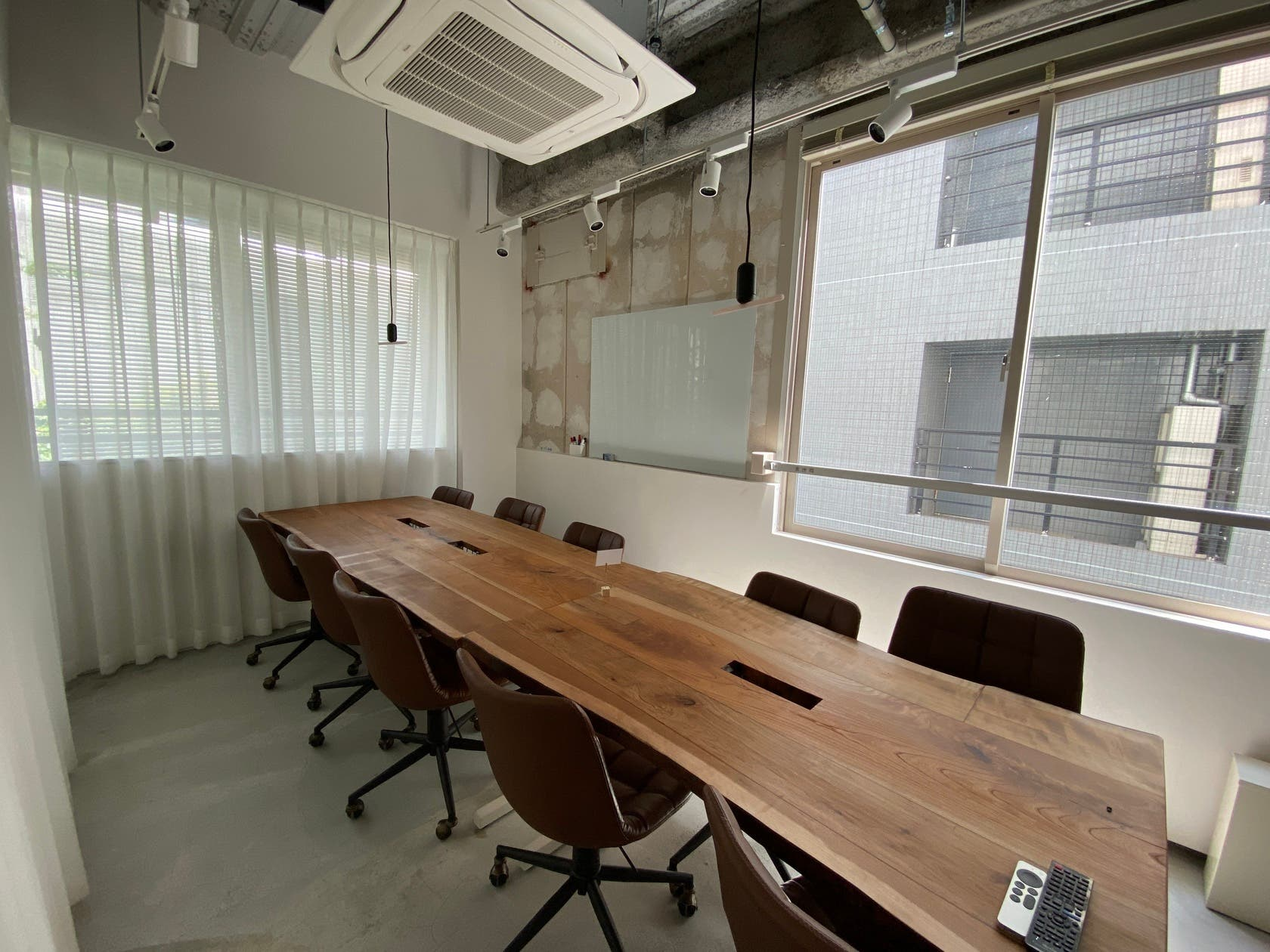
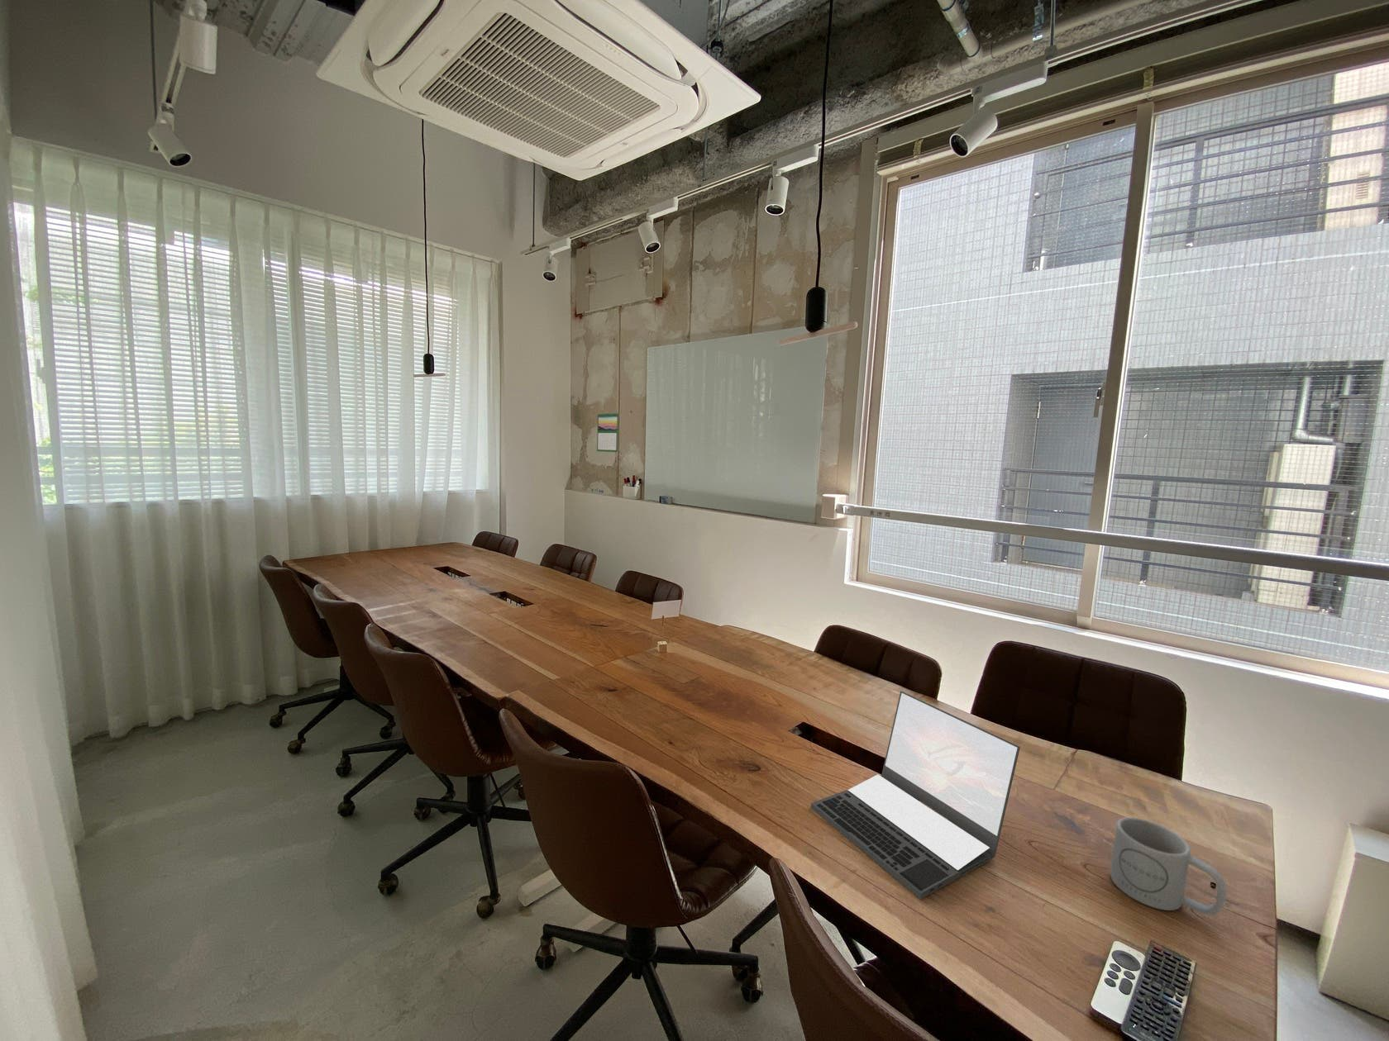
+ mug [1109,816,1228,915]
+ calendar [596,411,619,453]
+ laptop [810,690,1022,900]
